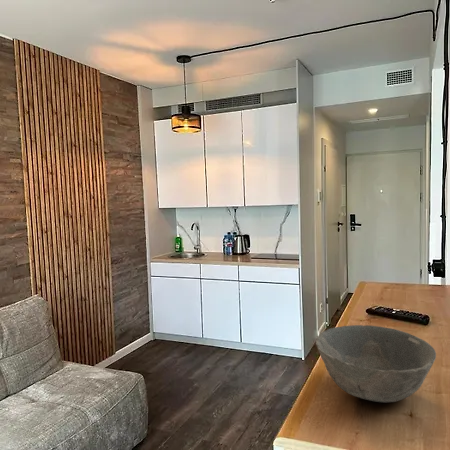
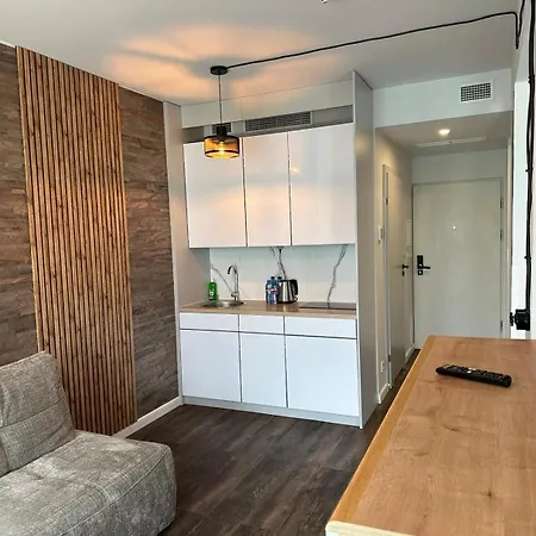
- bowl [315,324,437,403]
